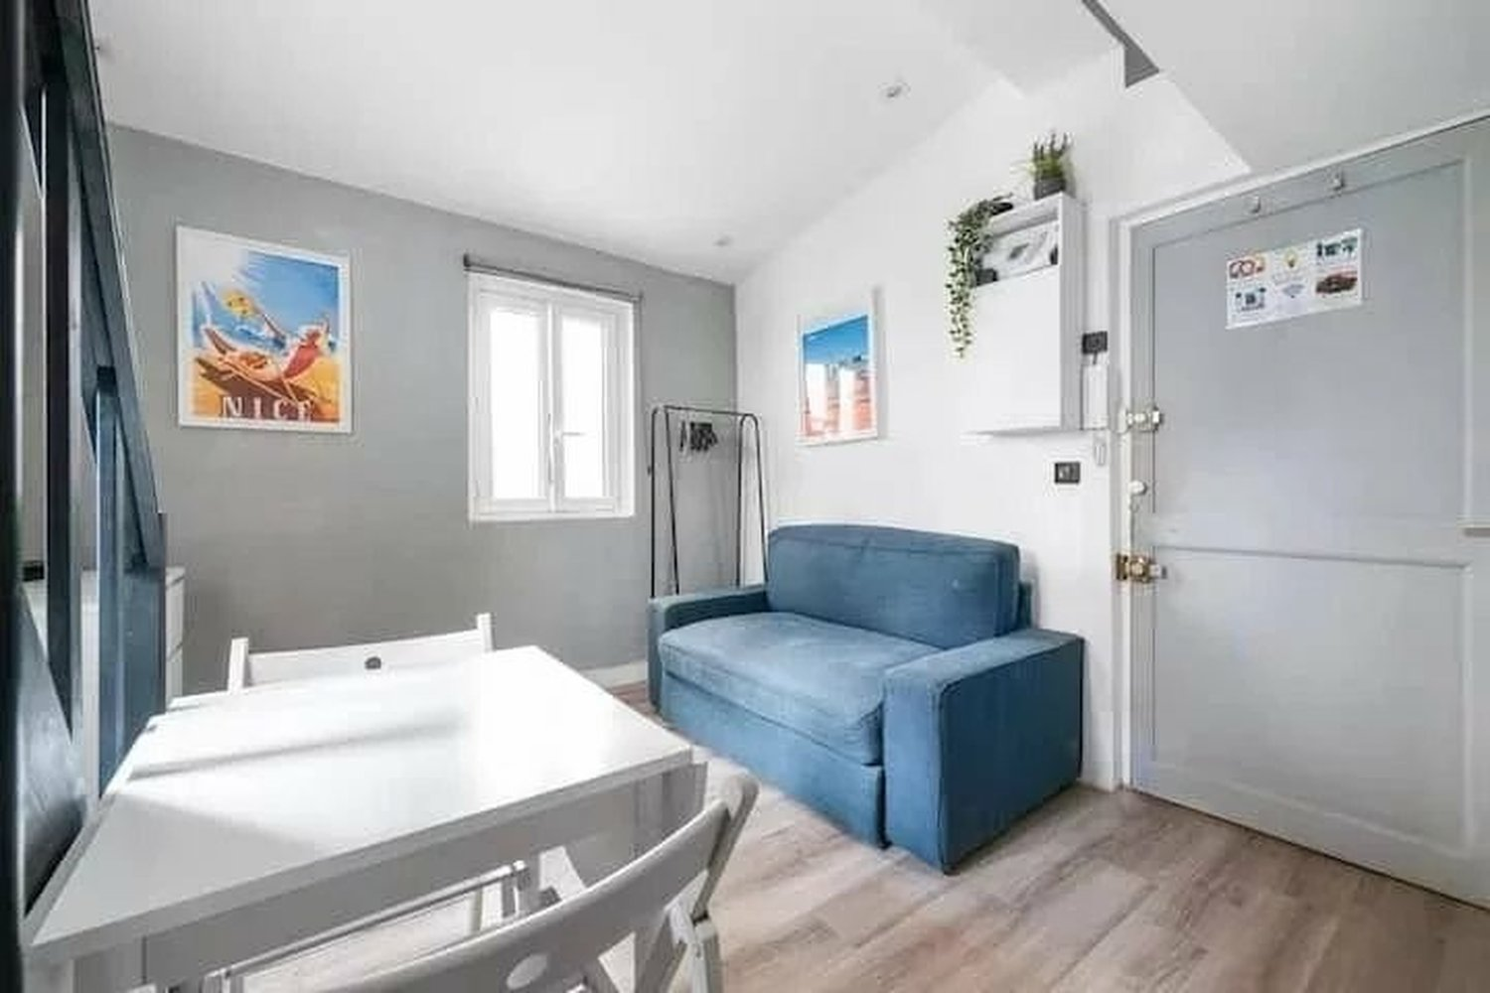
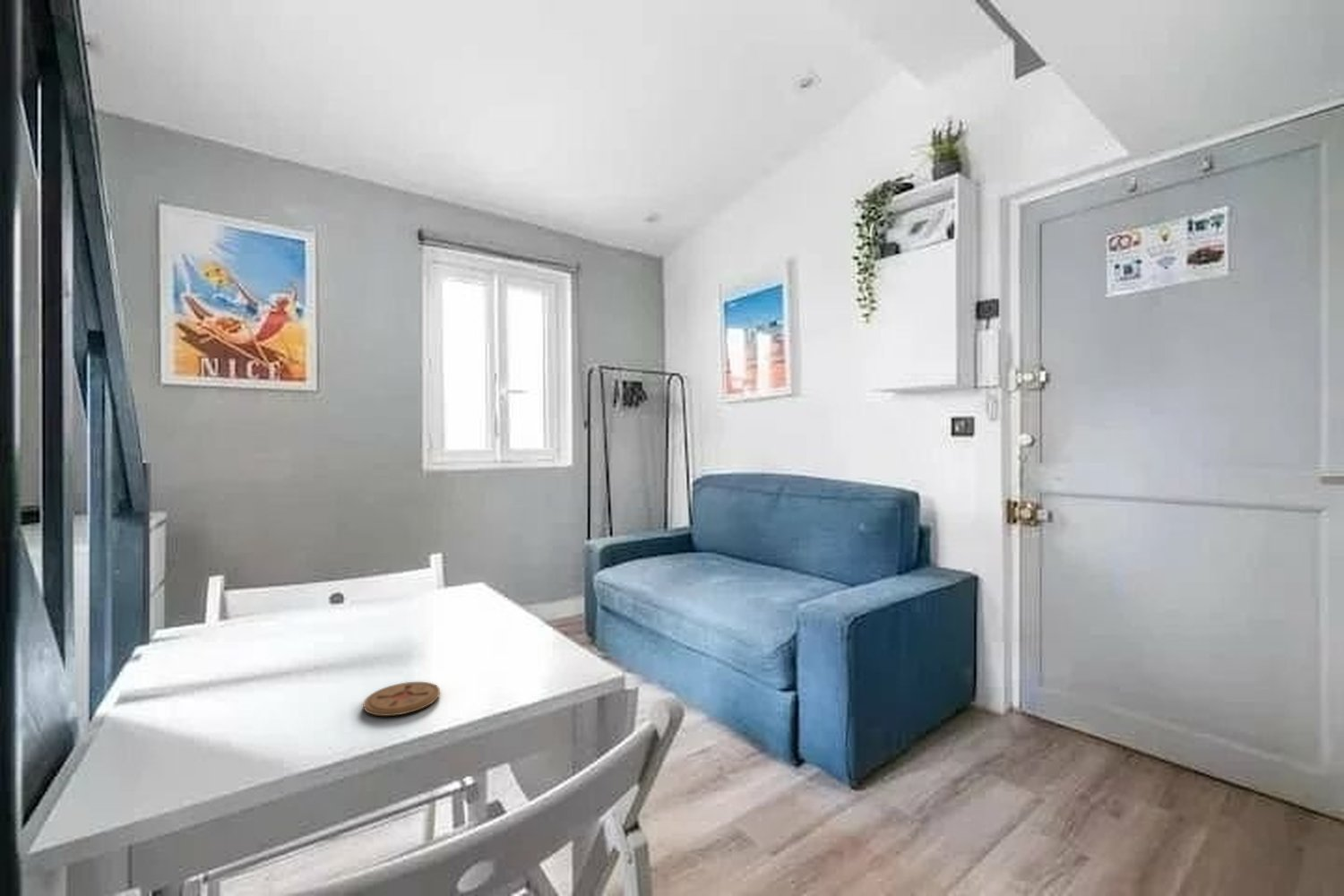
+ coaster [362,681,441,717]
